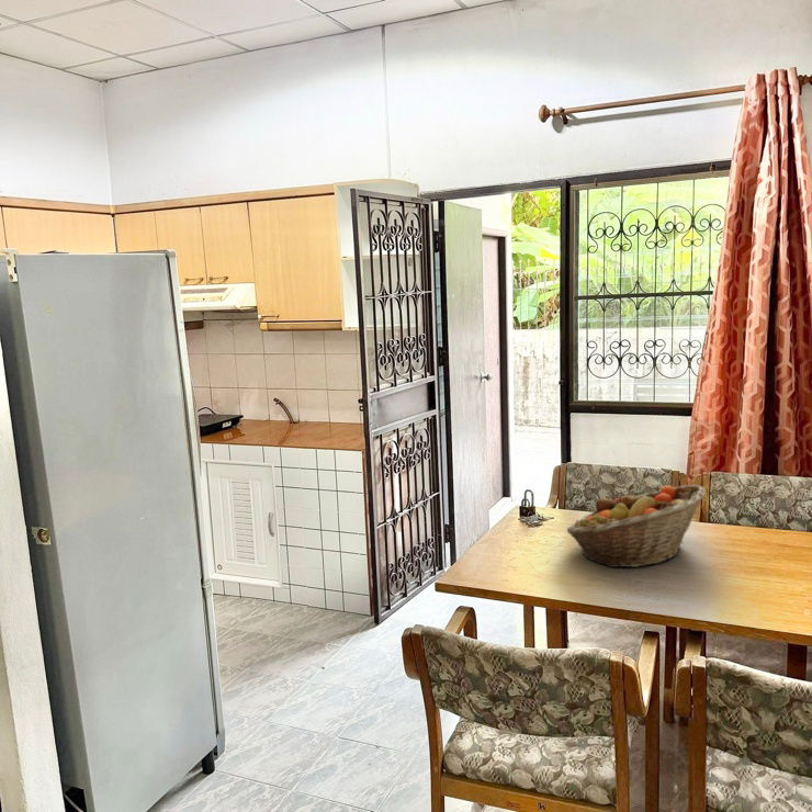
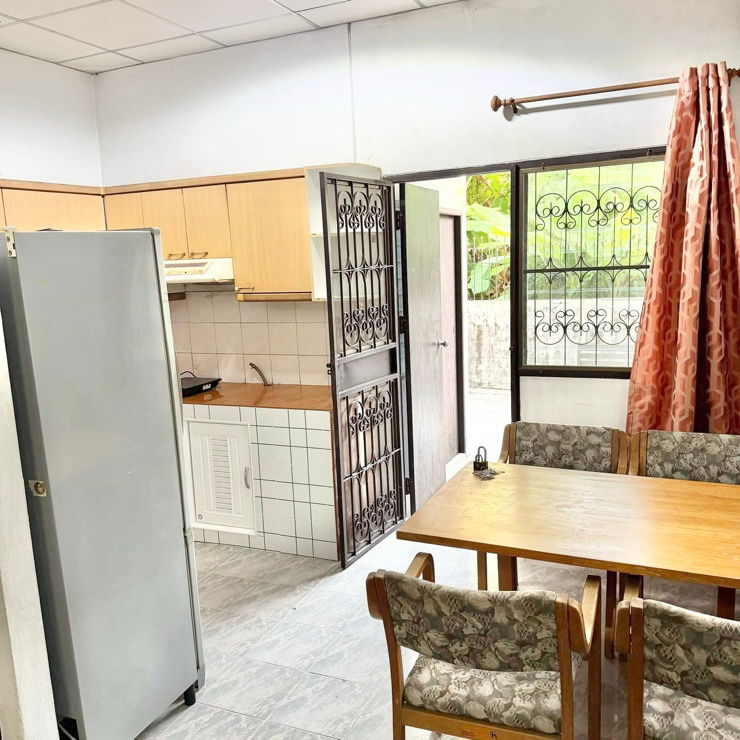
- fruit basket [566,484,707,568]
